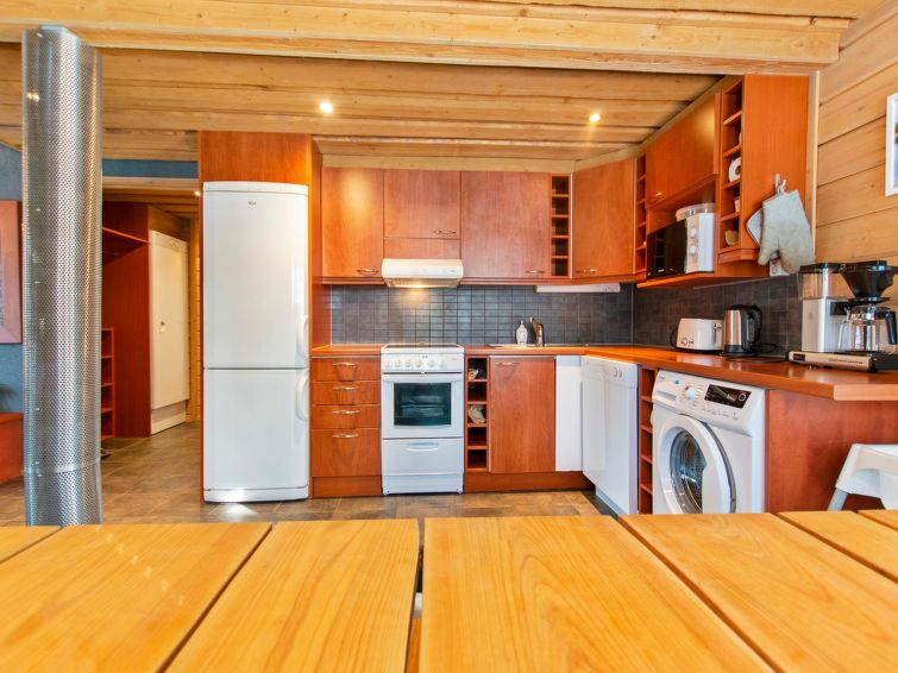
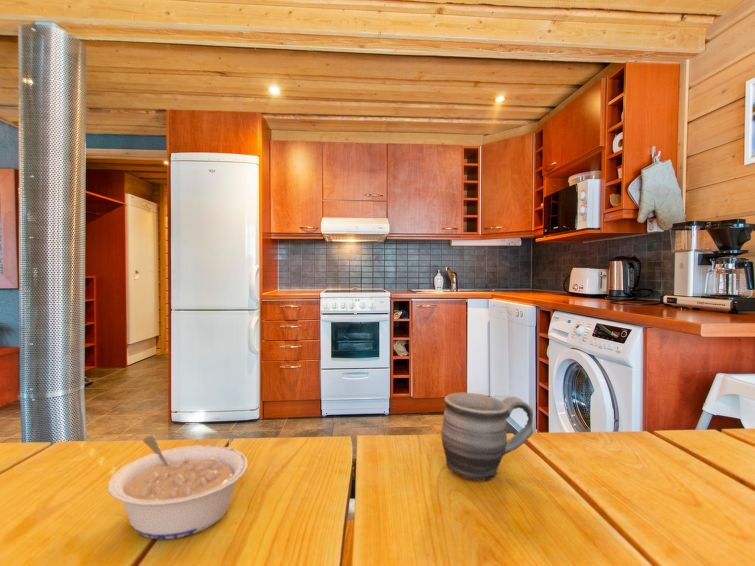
+ mug [440,392,534,482]
+ legume [107,435,249,540]
